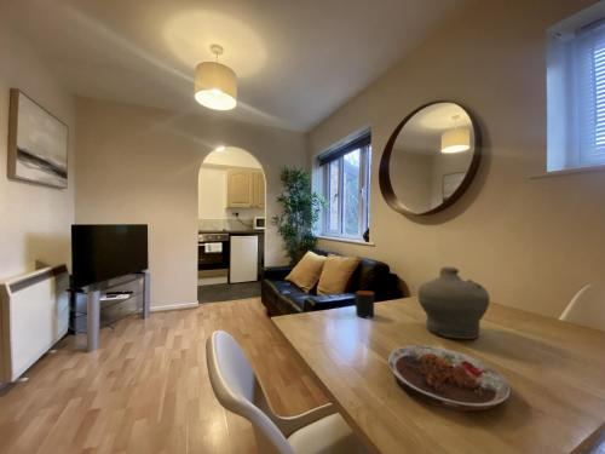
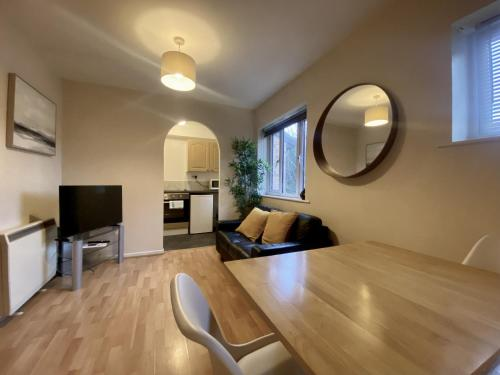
- mug [353,289,375,318]
- plate [387,344,512,413]
- jar [417,266,491,340]
